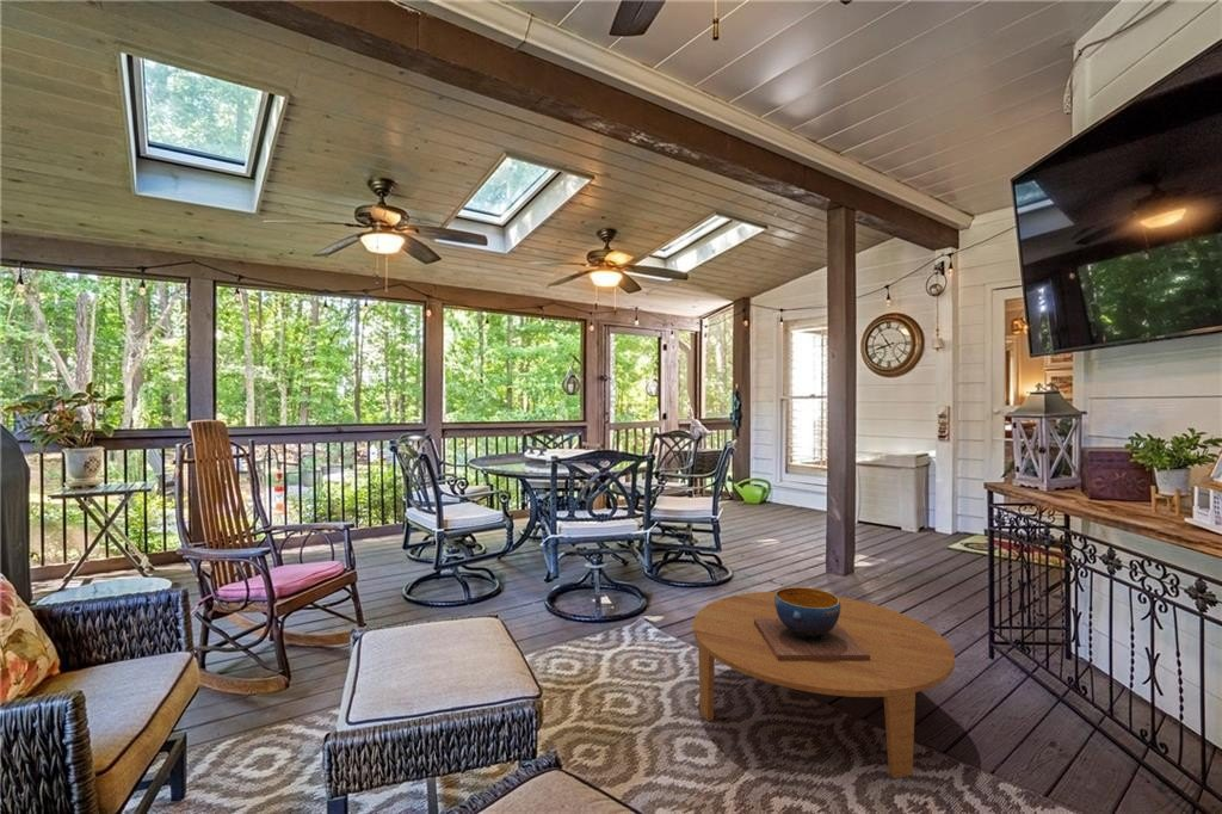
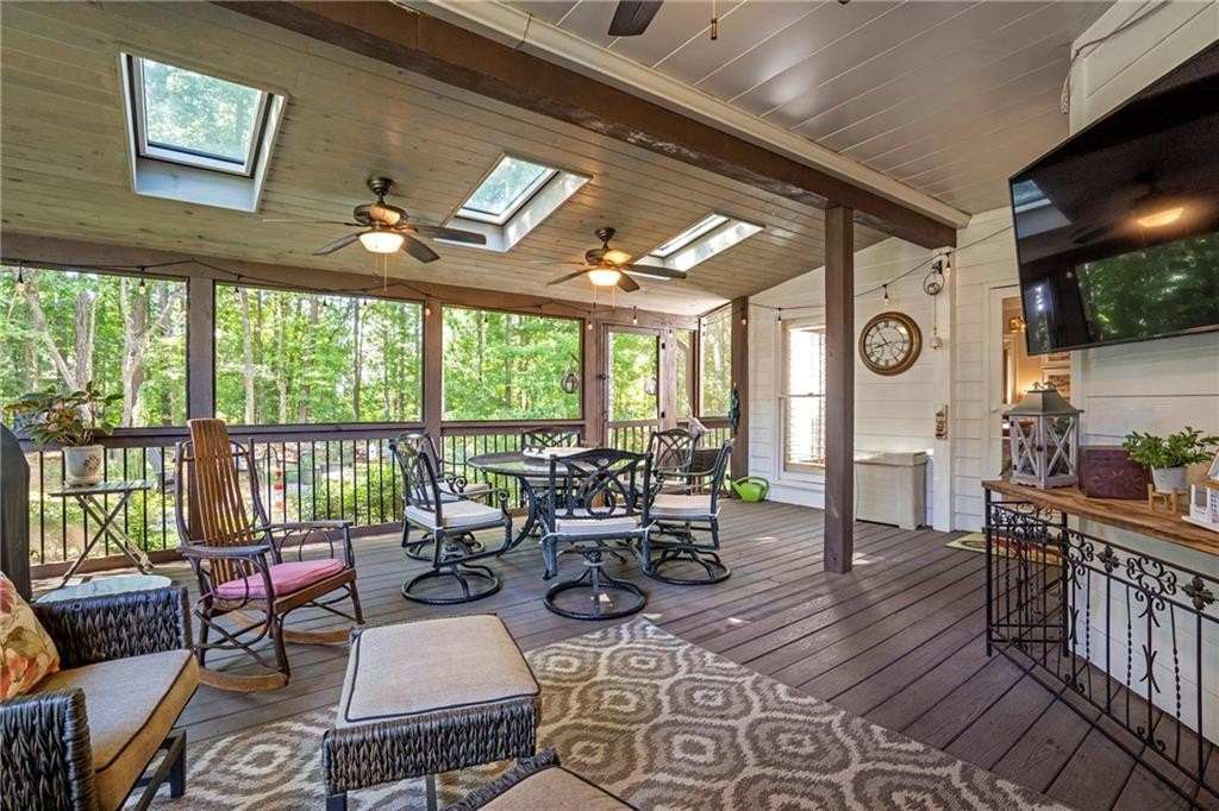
- coffee table [692,591,956,779]
- decorative bowl [754,586,870,660]
